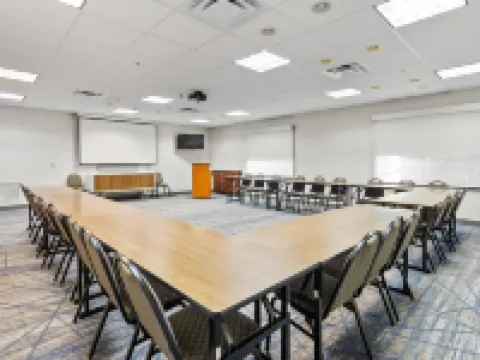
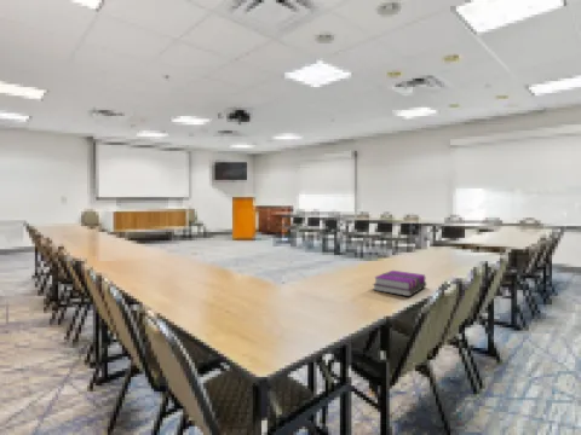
+ notebook [372,269,427,297]
